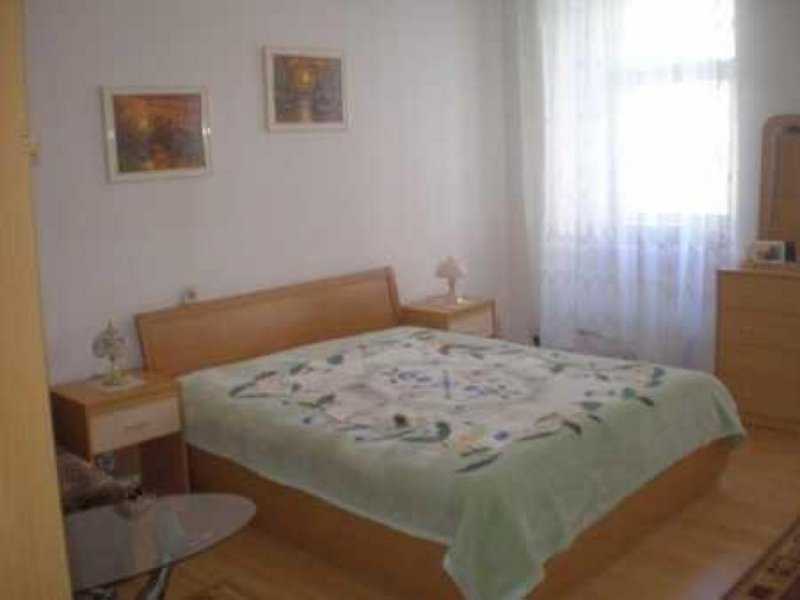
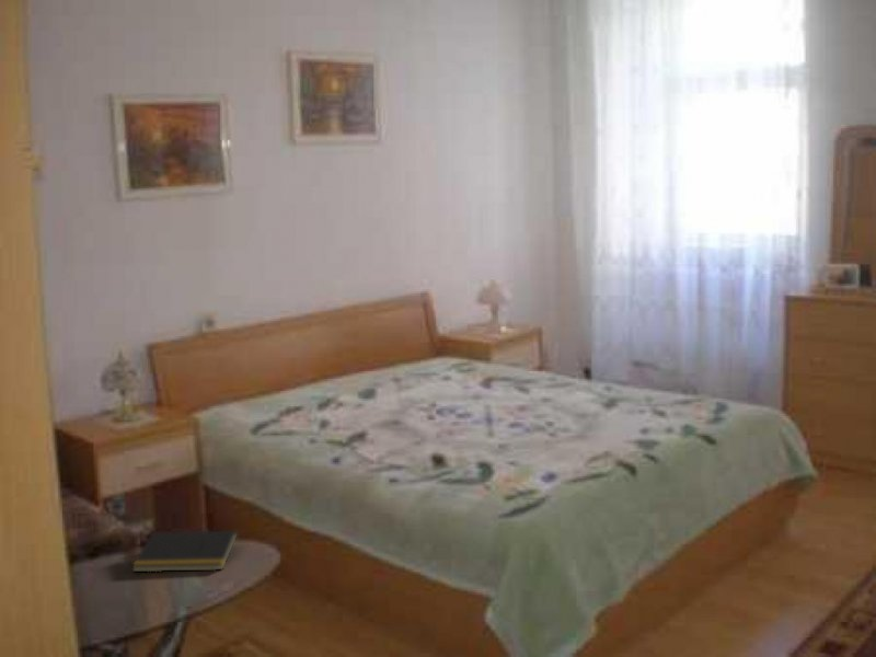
+ notepad [130,530,239,573]
